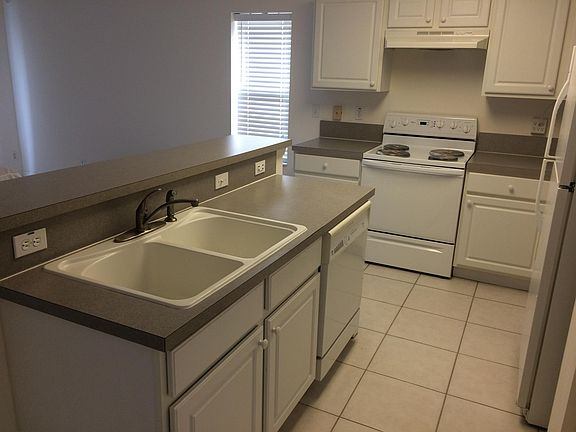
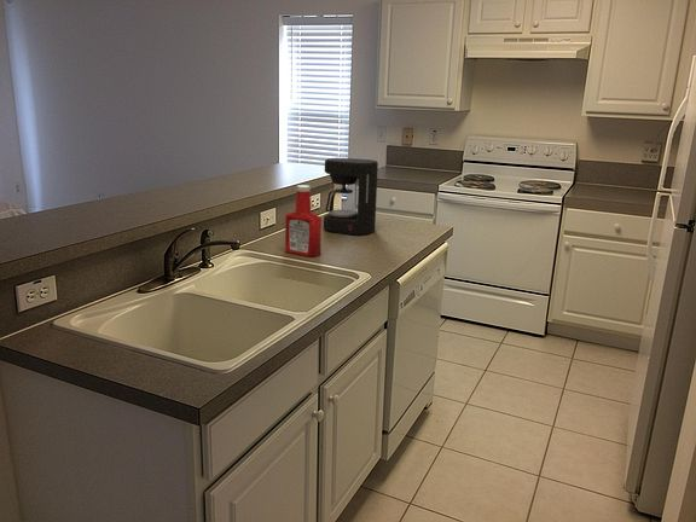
+ coffee maker [323,157,379,236]
+ soap bottle [284,184,323,257]
